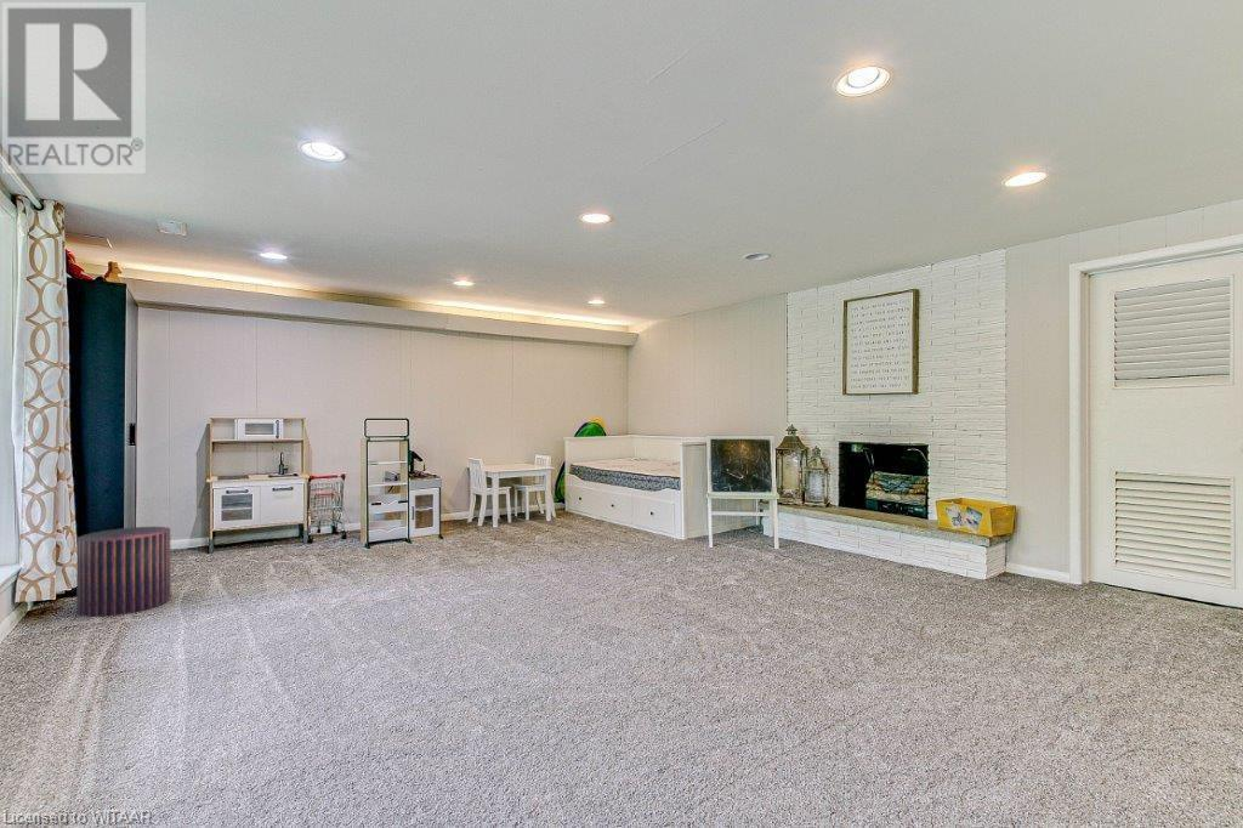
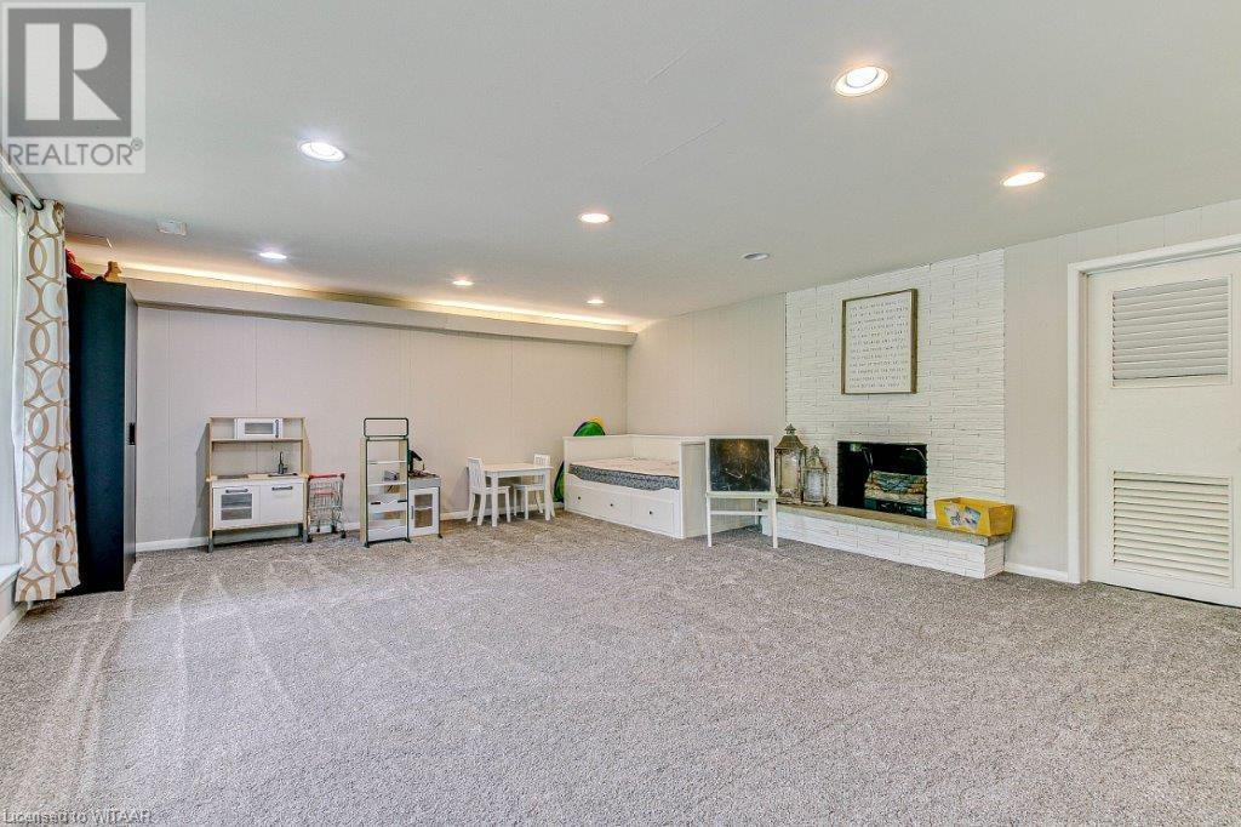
- pouf [75,526,172,618]
